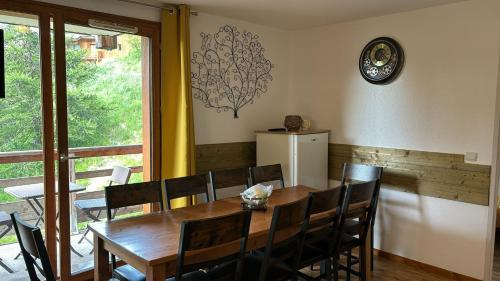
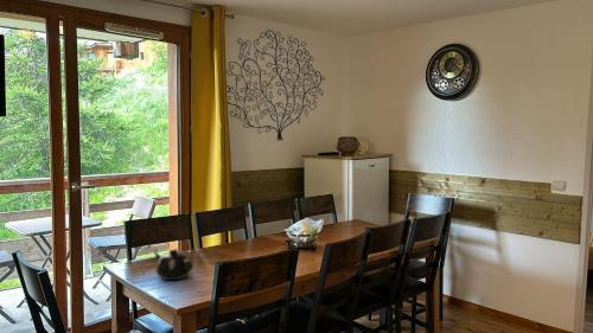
+ teapot [152,248,195,281]
